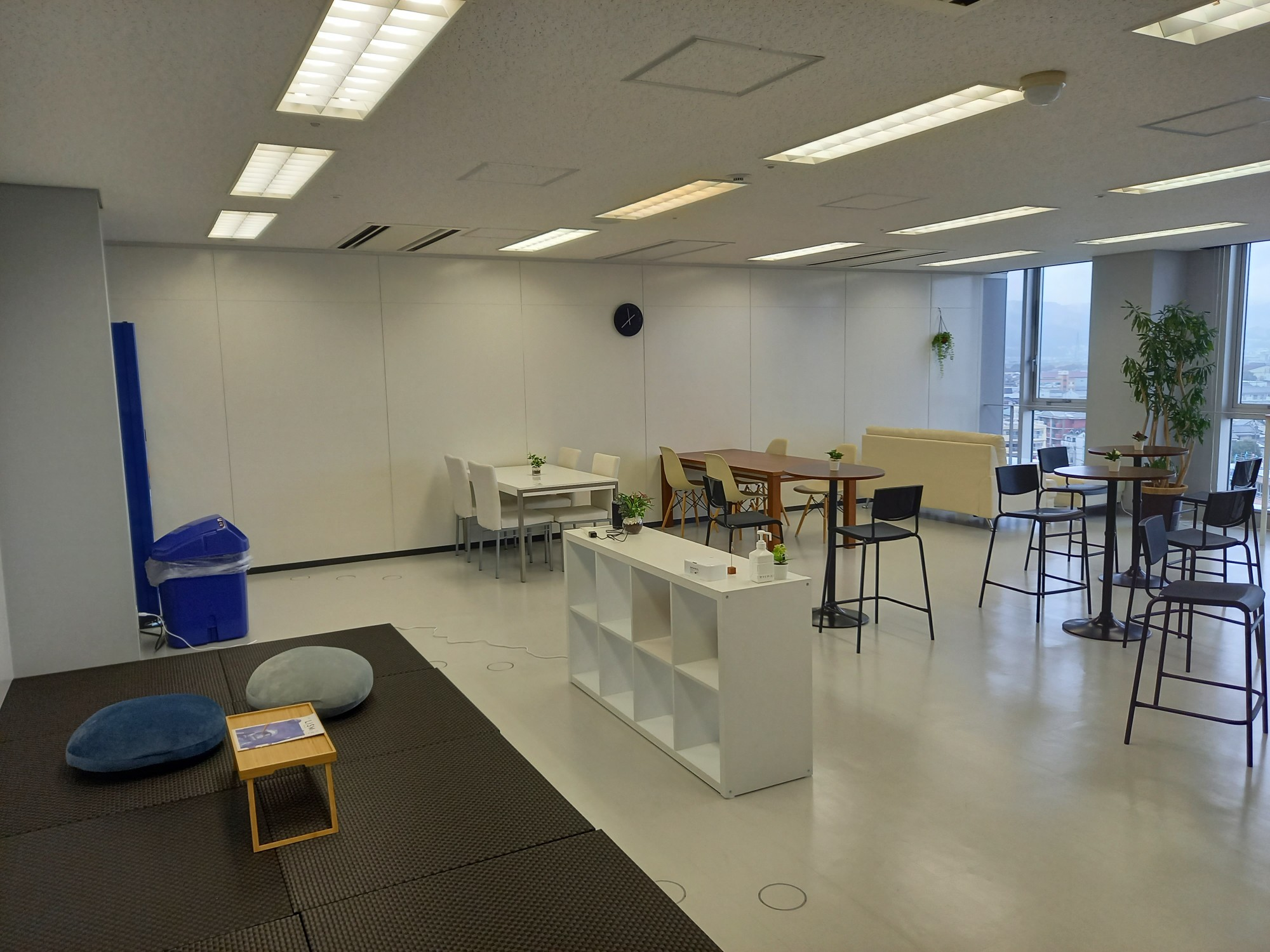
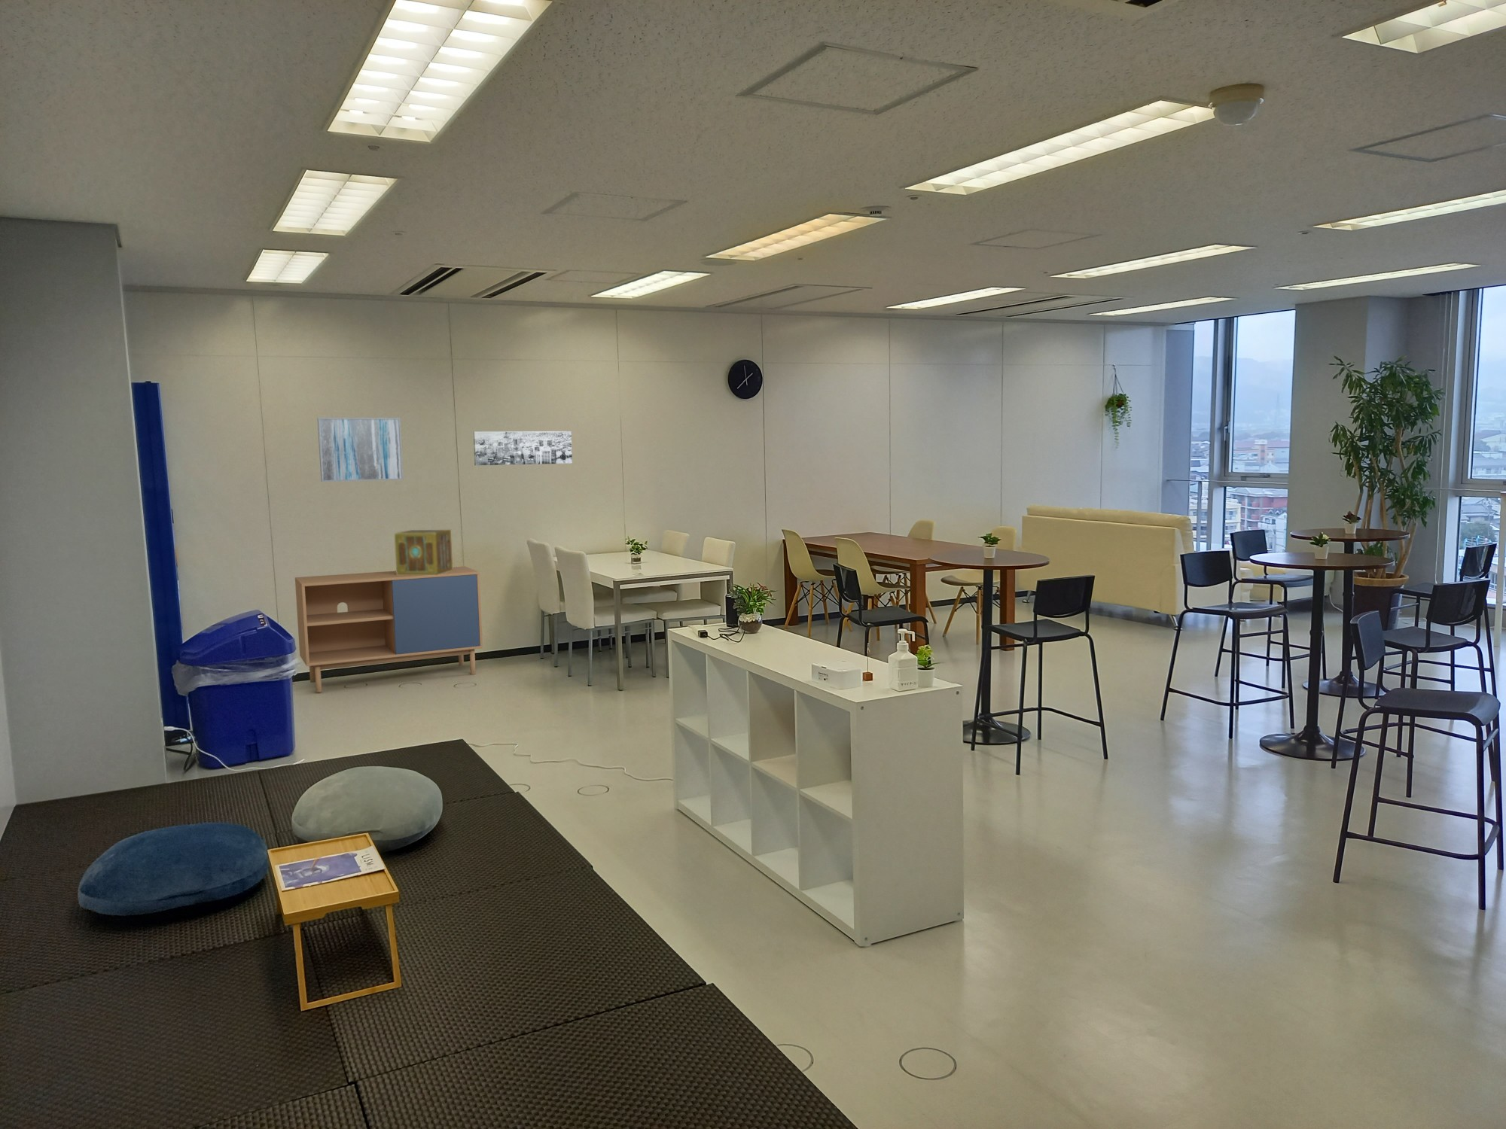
+ storage cabinet [294,566,484,694]
+ wall art [473,430,573,466]
+ decorative box [394,529,453,575]
+ wall art [317,417,403,483]
